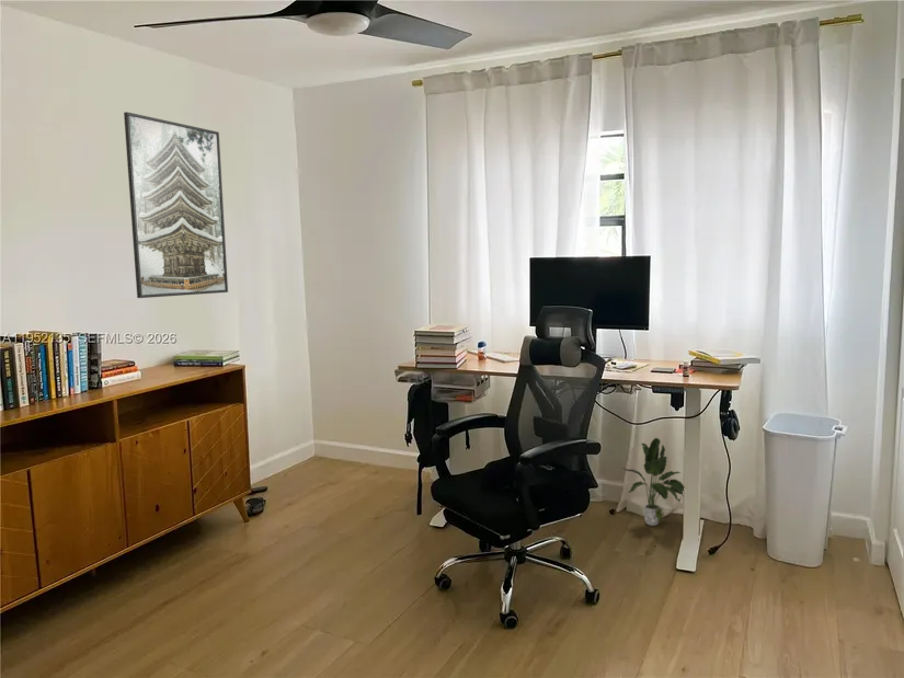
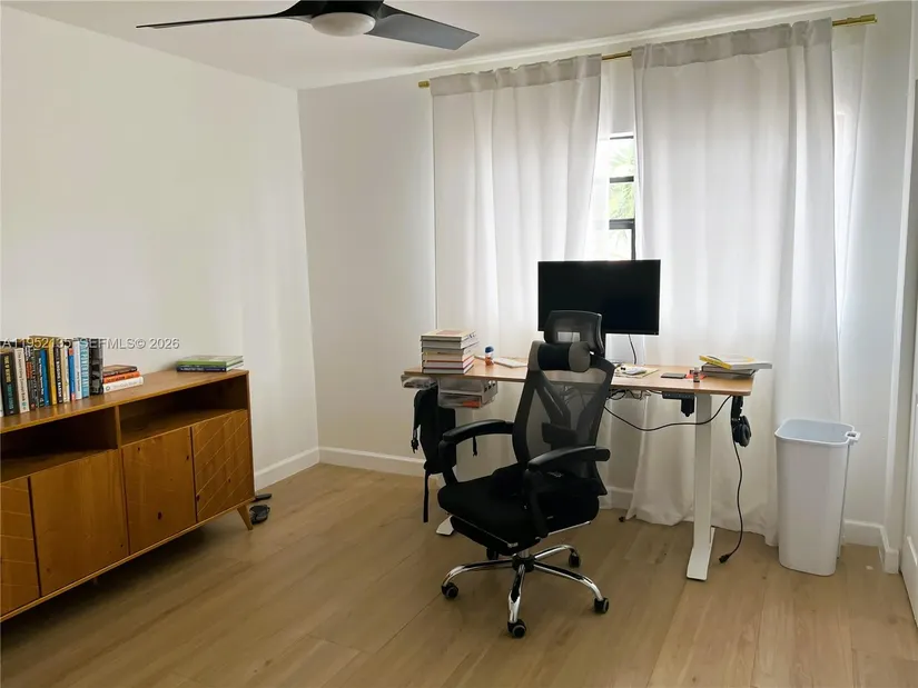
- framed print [123,111,229,299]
- potted plant [621,437,685,527]
